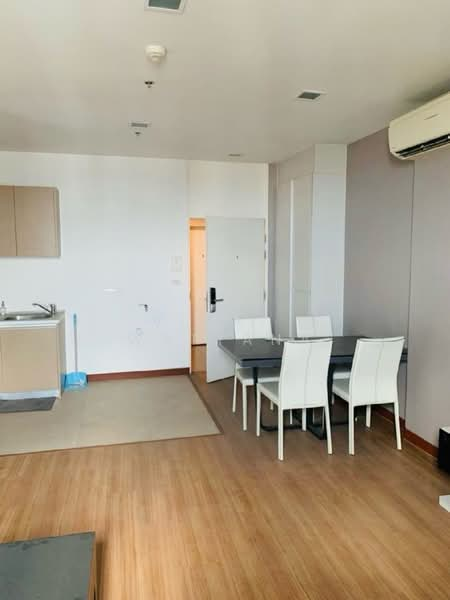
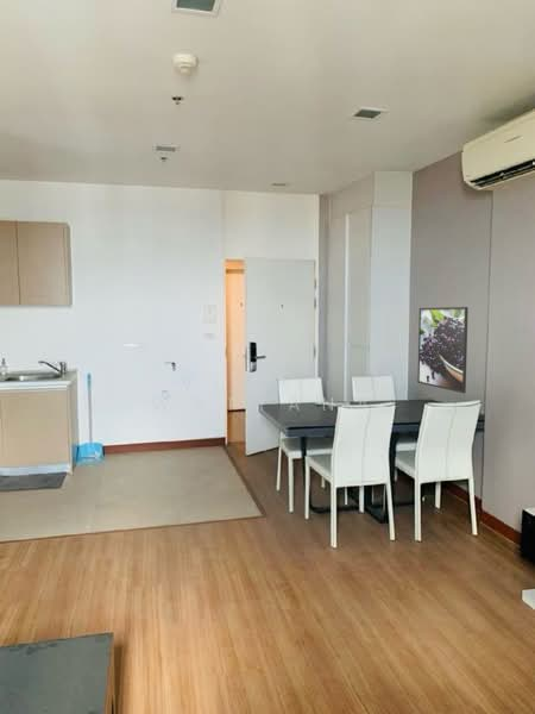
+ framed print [416,306,470,394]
